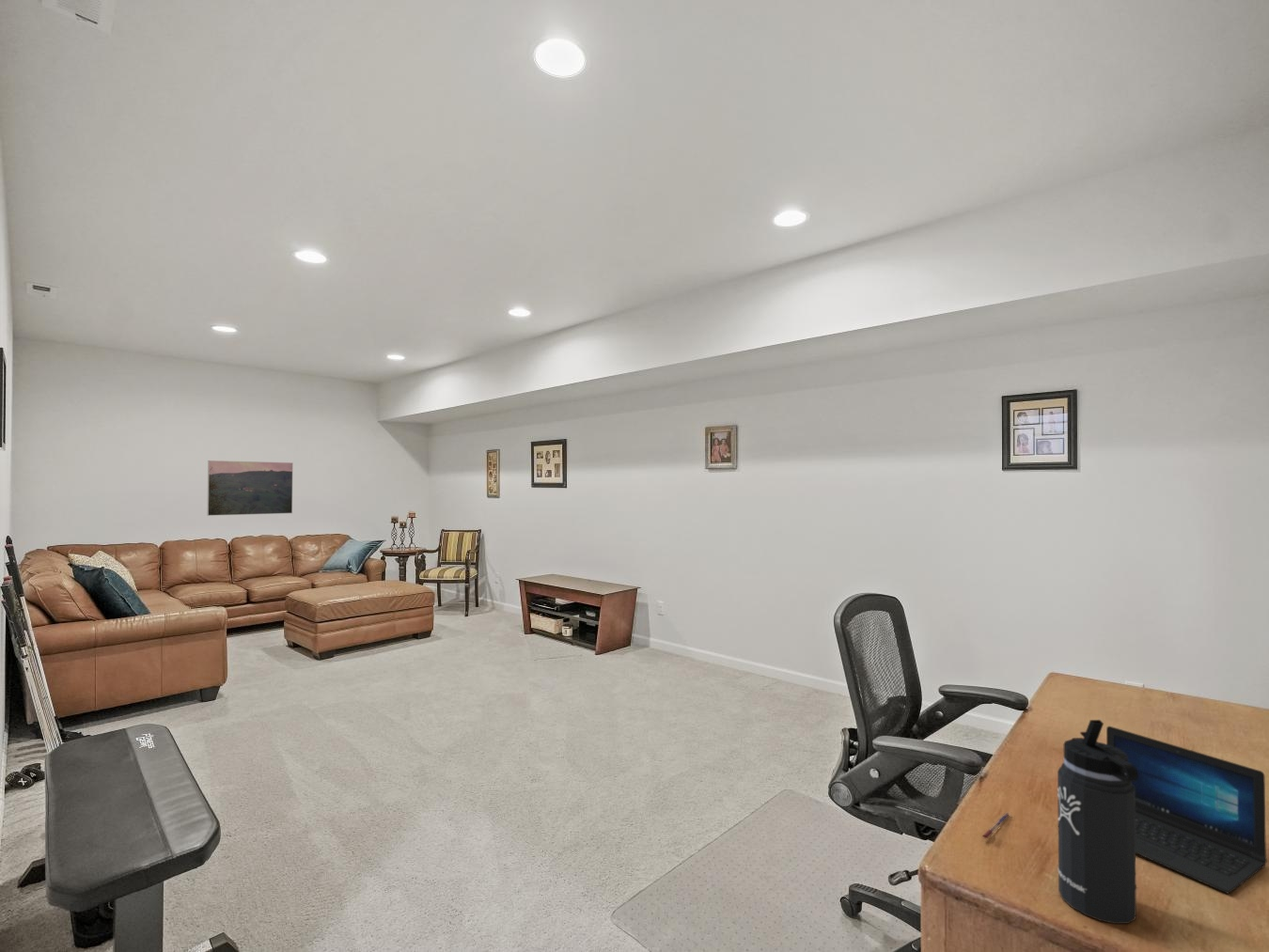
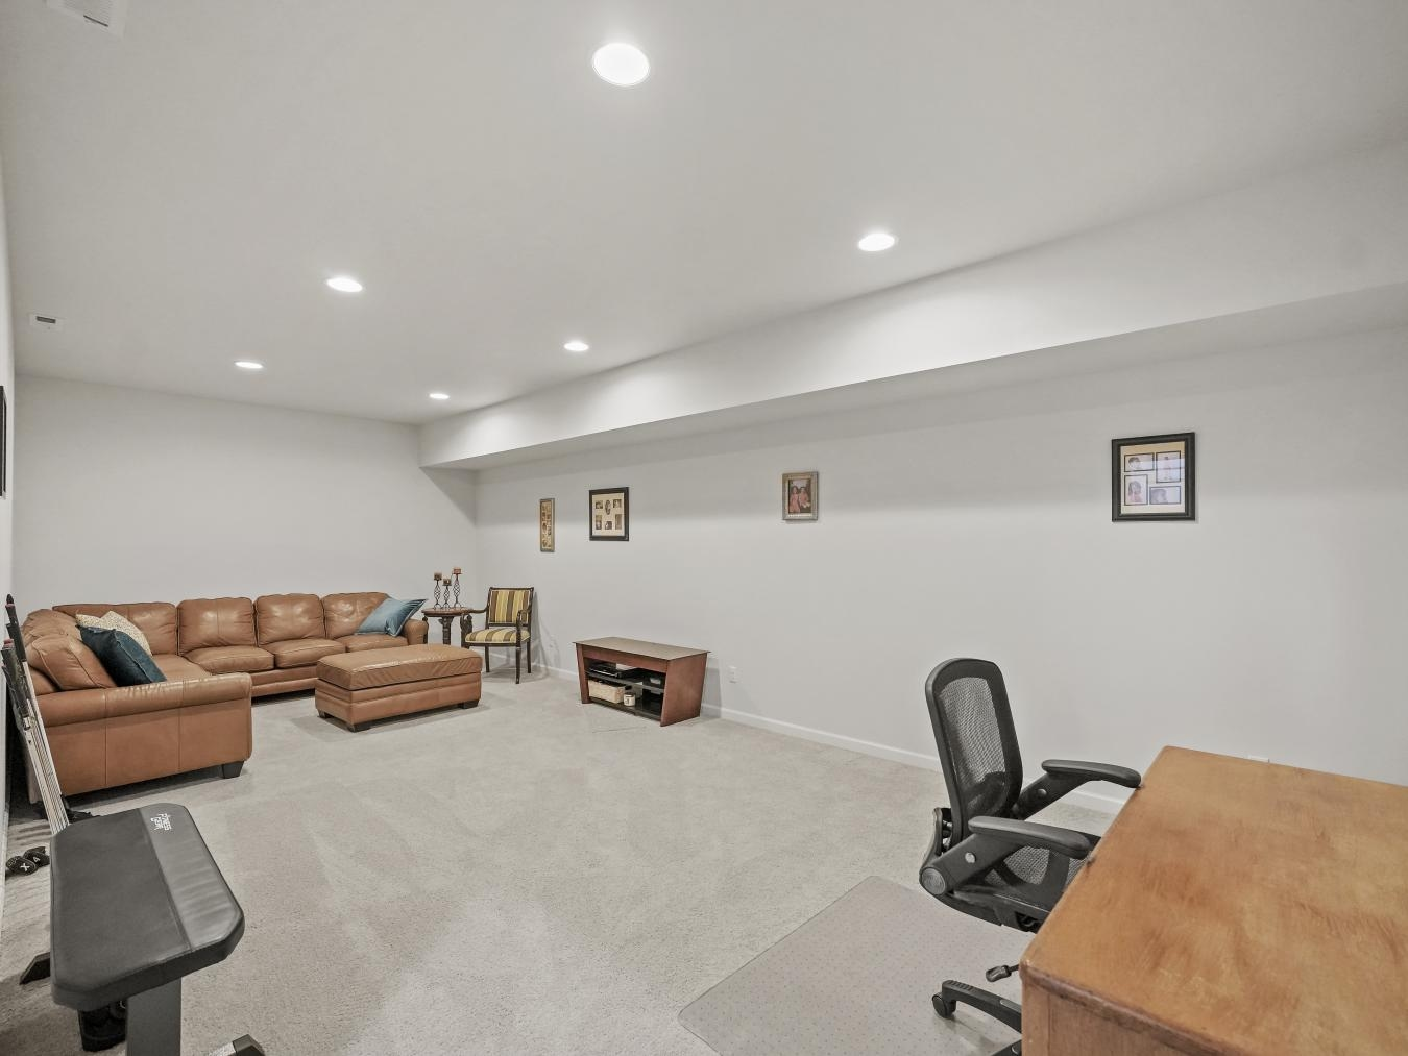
- laptop [1105,726,1268,894]
- thermos bottle [1057,719,1138,925]
- pen [981,812,1011,839]
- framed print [206,460,294,517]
